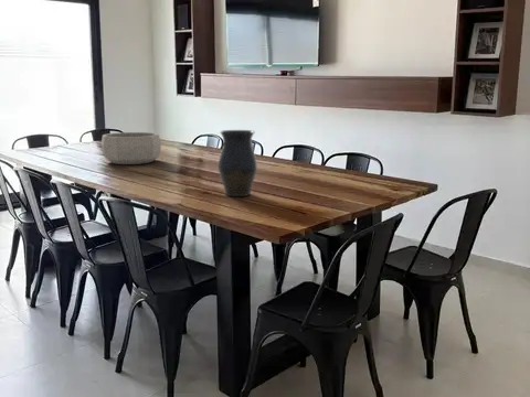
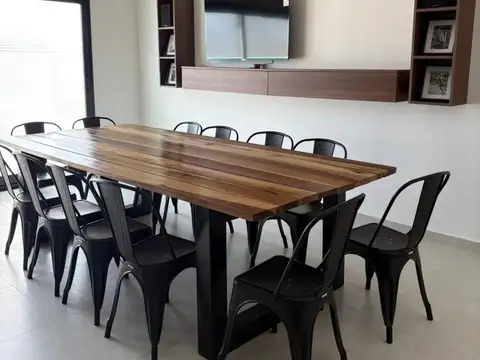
- vase [218,129,258,197]
- decorative bowl [100,131,162,165]
